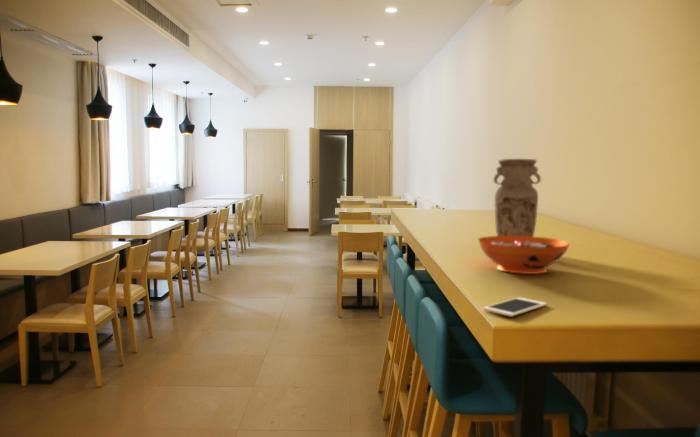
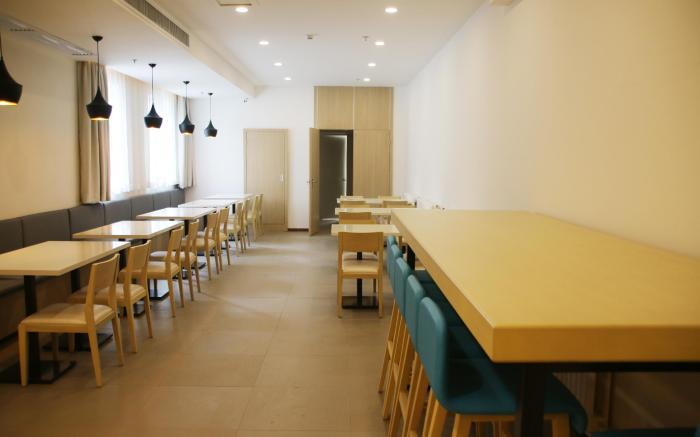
- cell phone [482,296,548,318]
- vase [493,158,542,237]
- decorative bowl [477,235,571,275]
